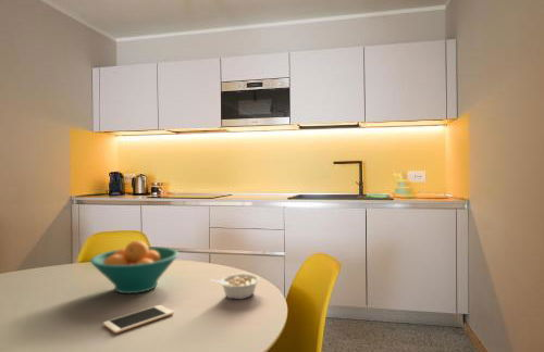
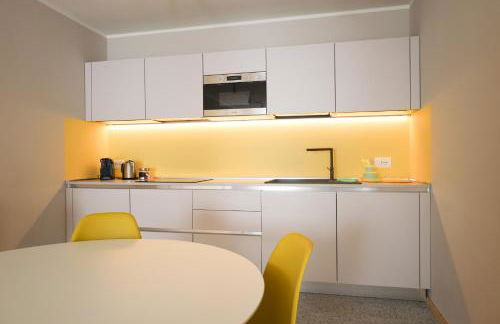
- cell phone [102,304,175,335]
- legume [210,273,261,300]
- fruit bowl [89,239,180,294]
